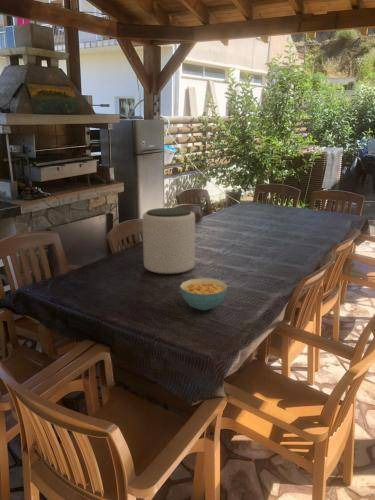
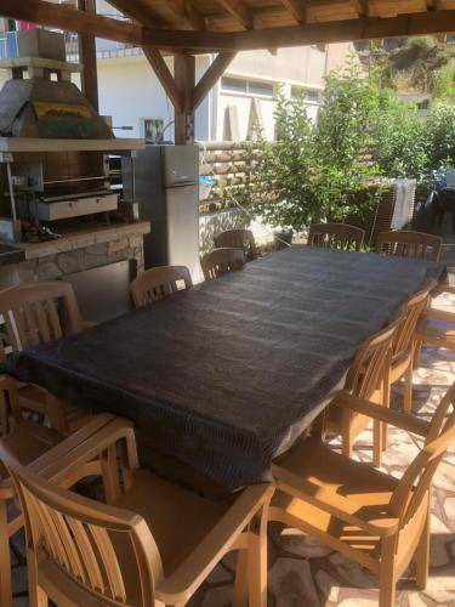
- plant pot [141,207,196,275]
- cereal bowl [179,277,229,311]
